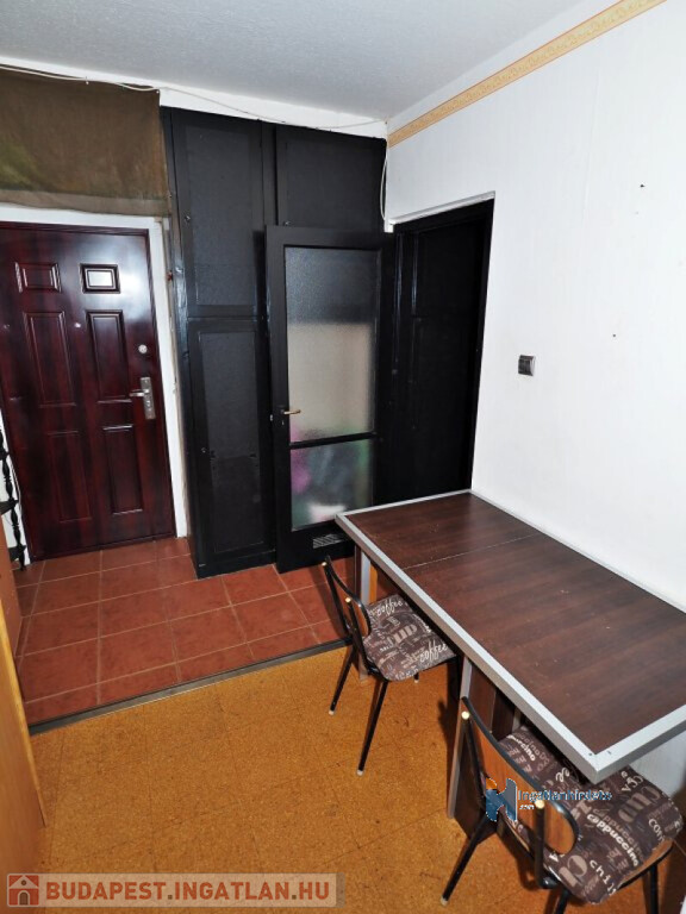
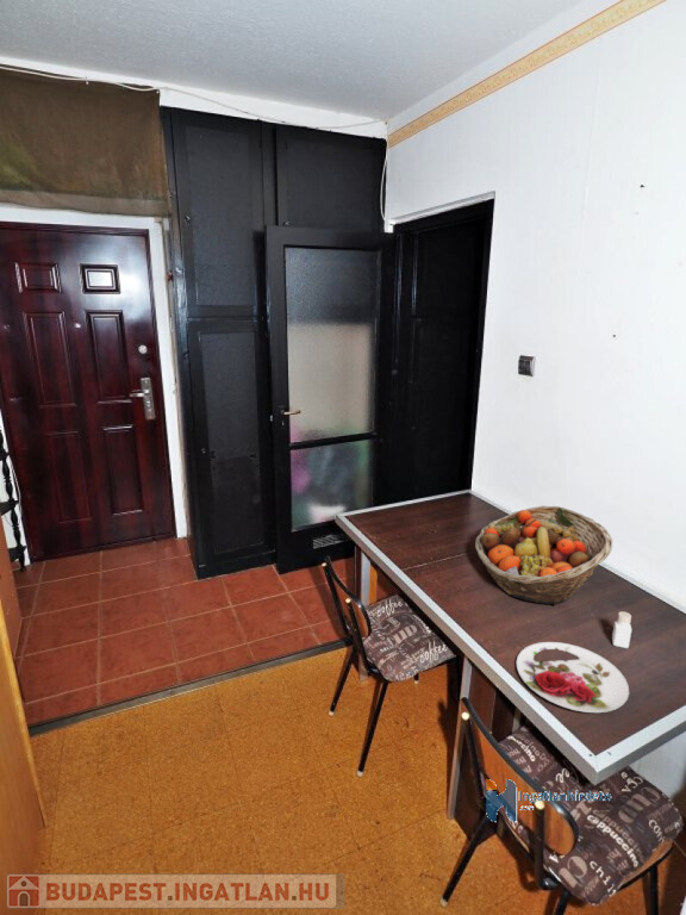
+ plate [516,641,630,714]
+ pepper shaker [611,610,632,649]
+ fruit basket [474,505,613,606]
